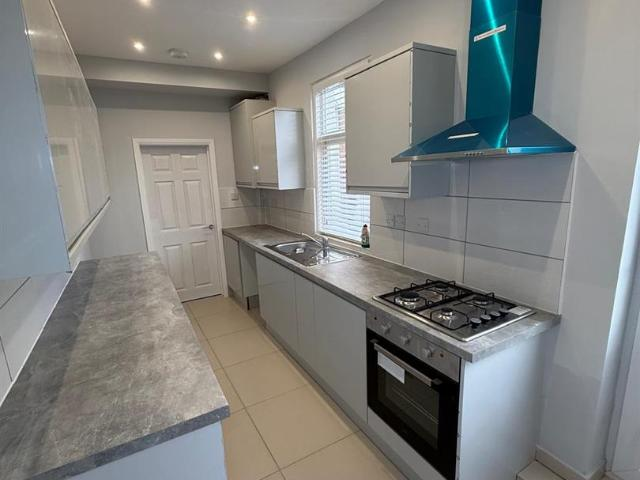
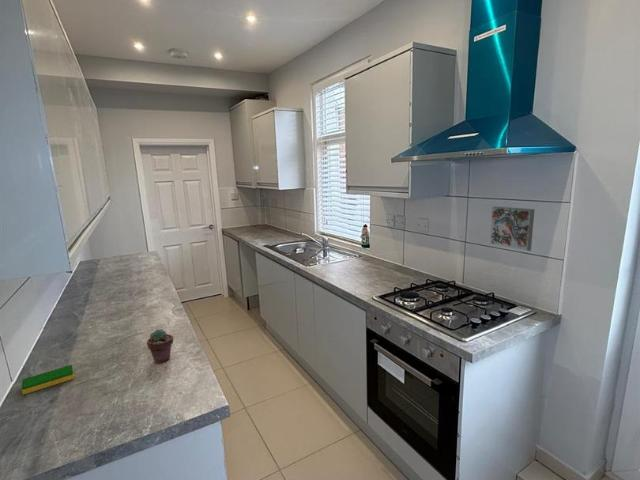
+ dish sponge [21,364,75,395]
+ decorative tile [489,205,536,252]
+ potted succulent [146,328,174,365]
